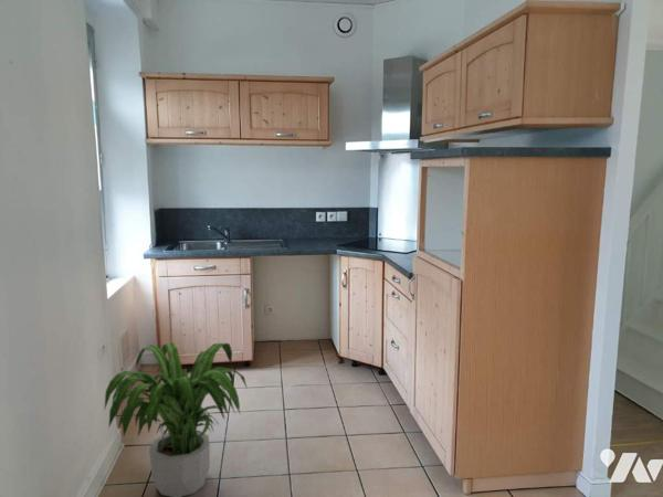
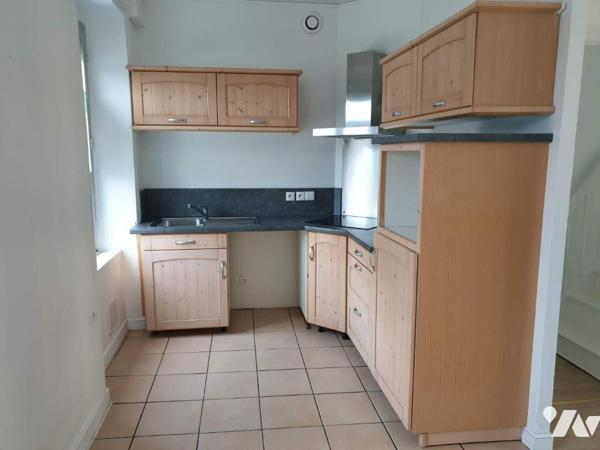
- potted plant [103,341,249,497]
